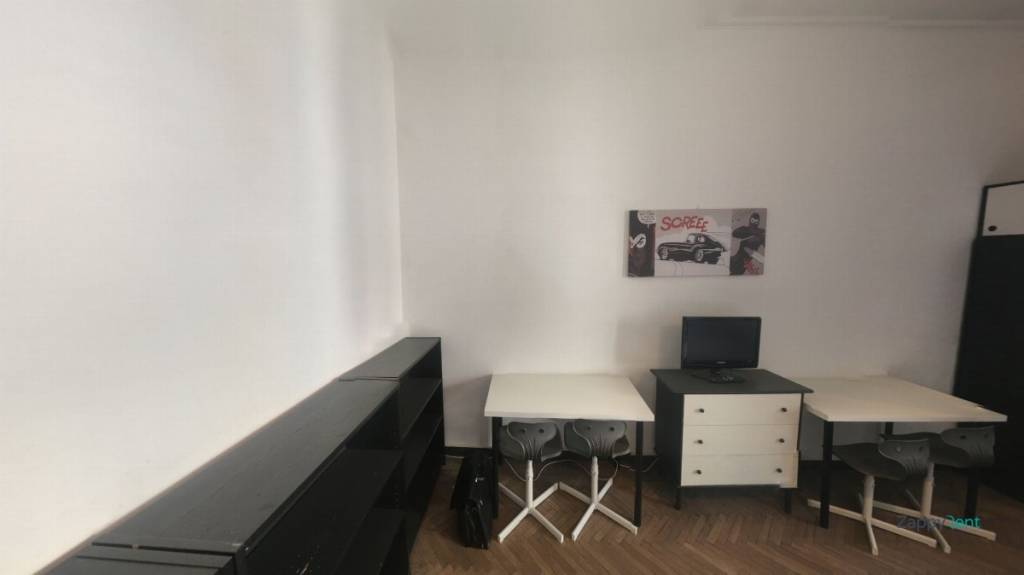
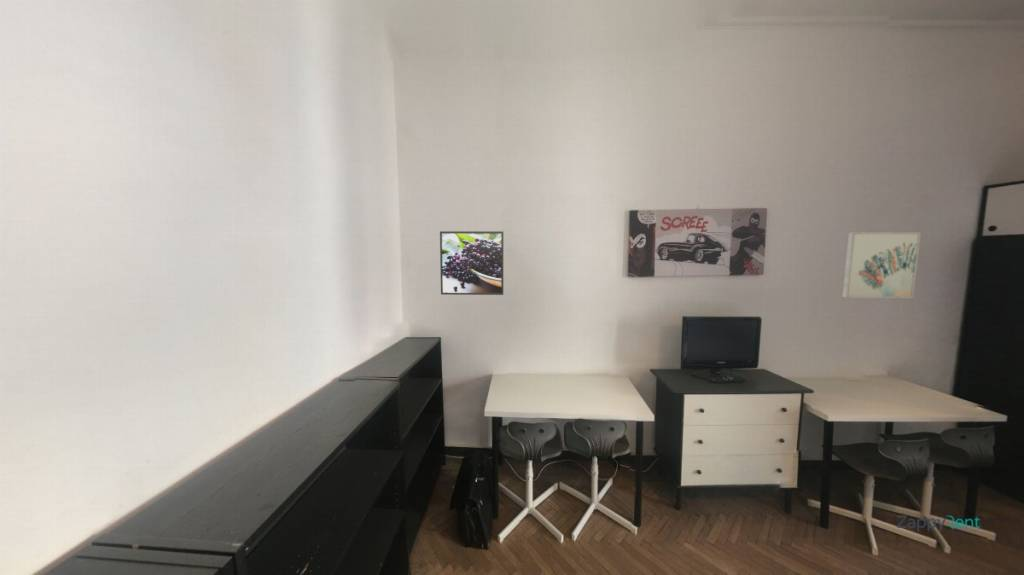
+ wall art [841,231,922,299]
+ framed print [439,230,504,296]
